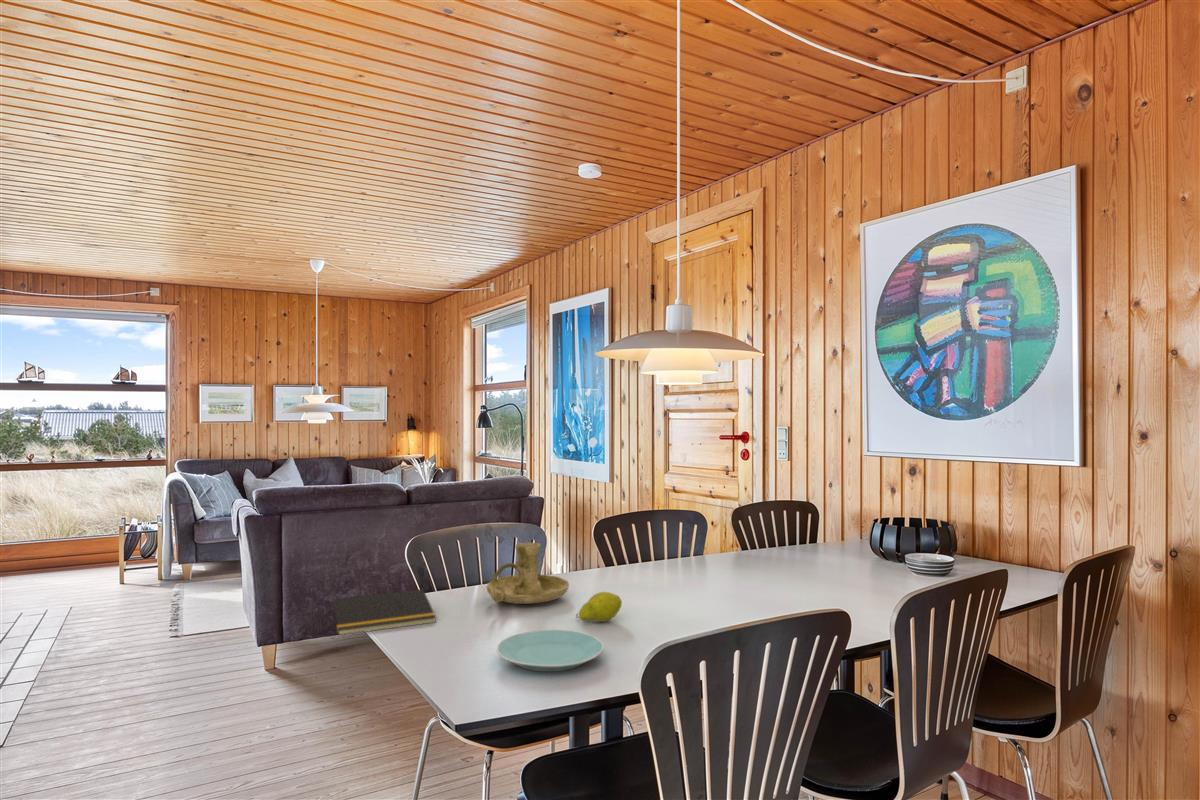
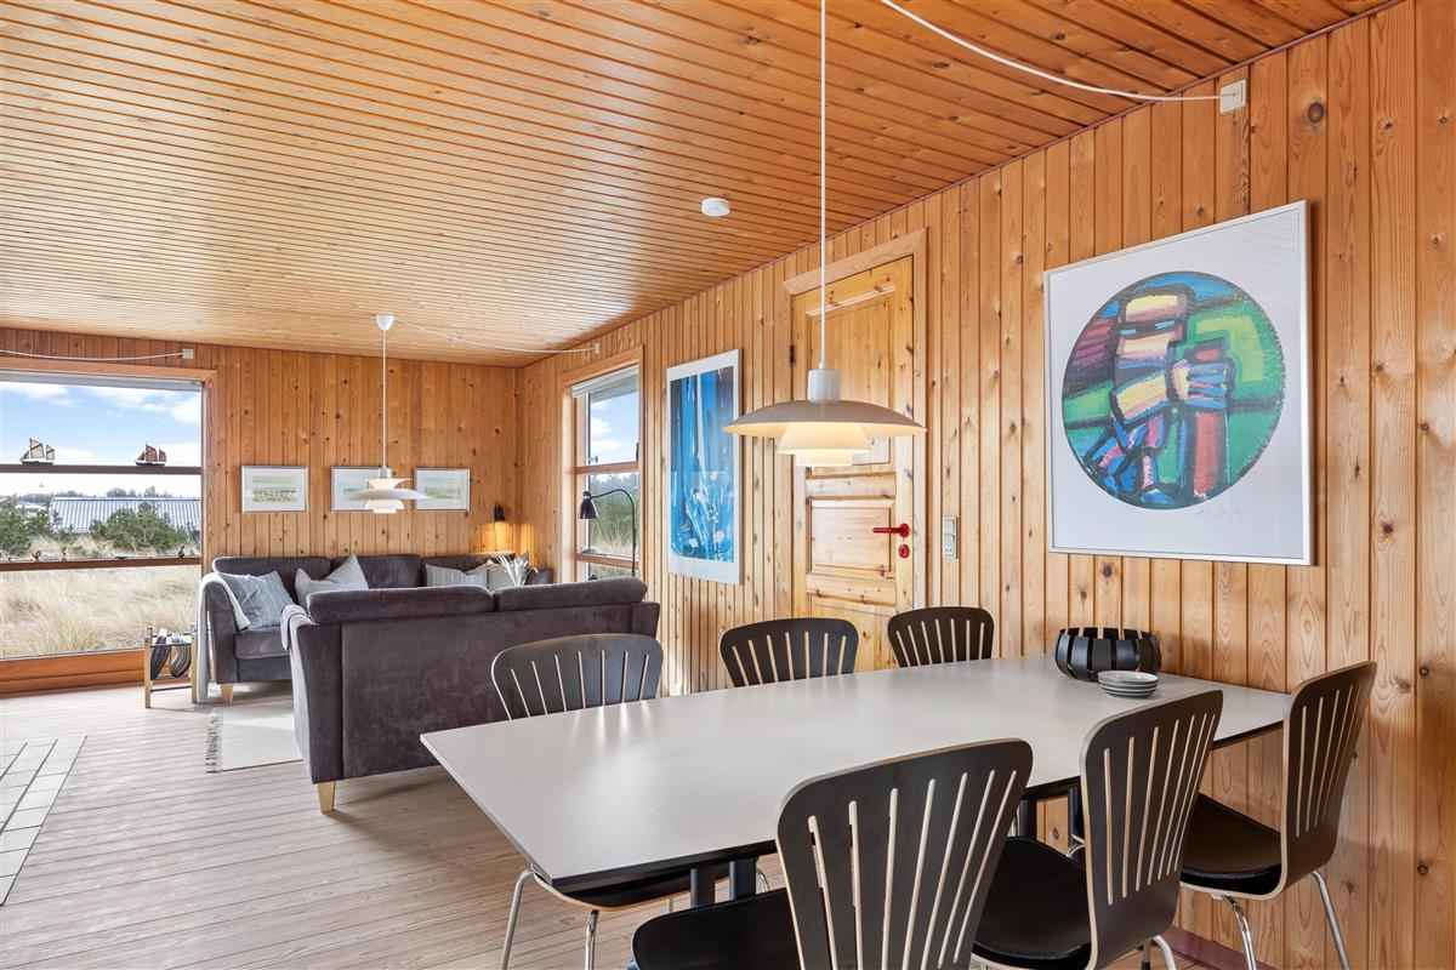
- plate [496,629,605,672]
- fruit [575,591,623,623]
- notepad [328,588,437,636]
- candle holder [486,542,570,605]
